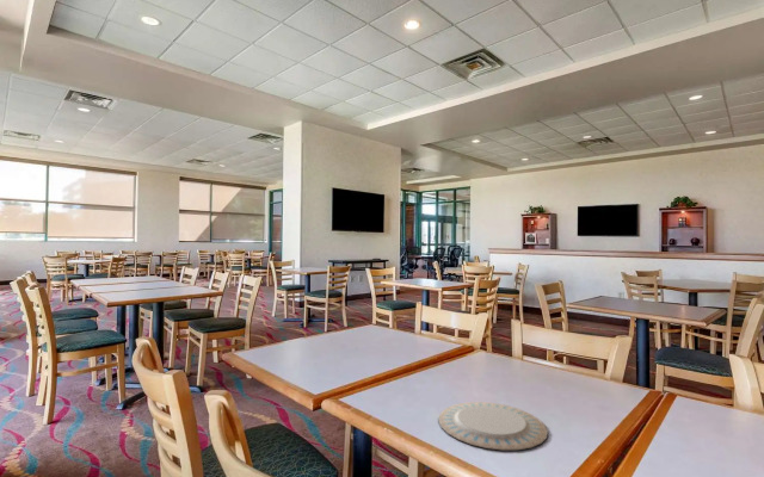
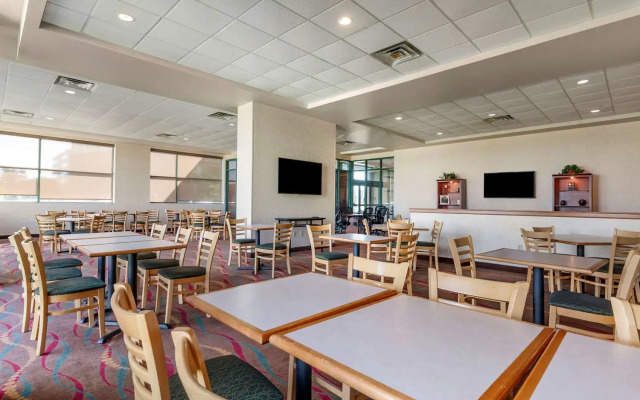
- chinaware [437,401,549,451]
